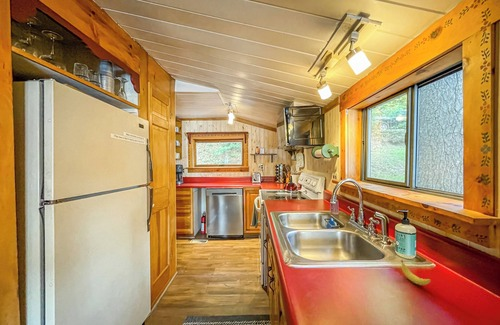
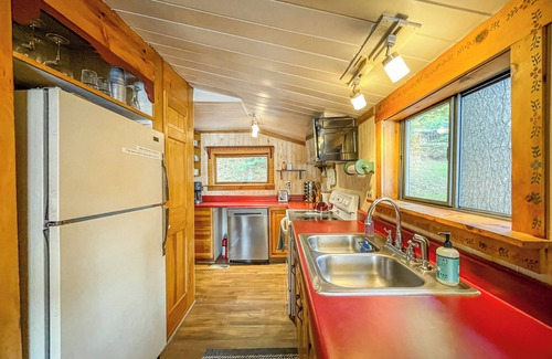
- banana [400,259,432,286]
